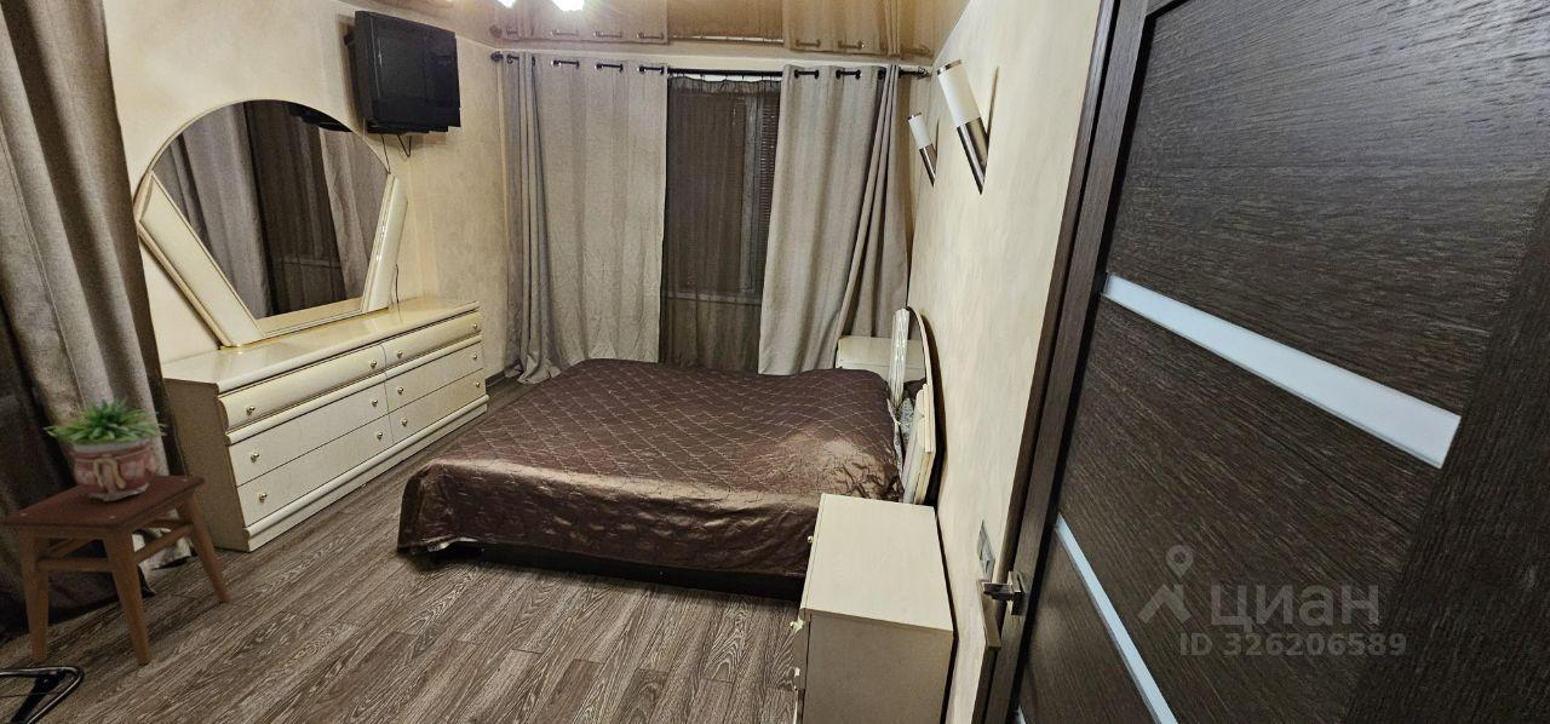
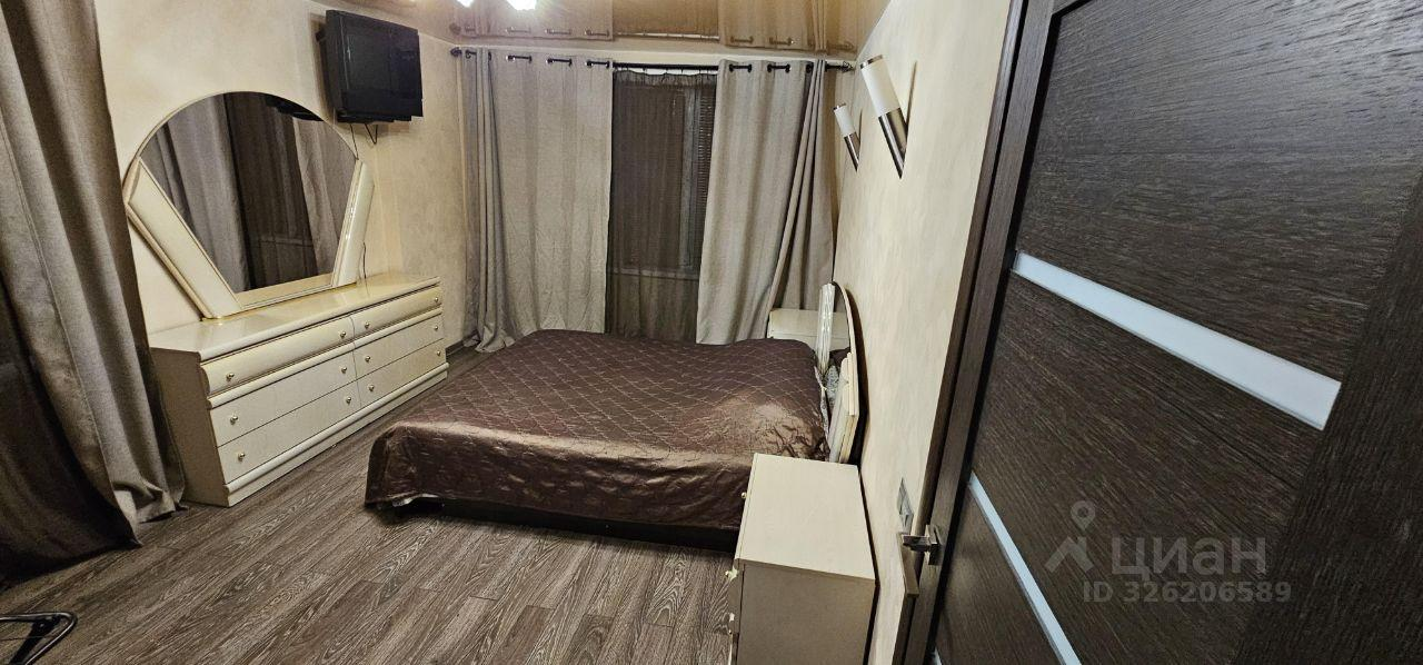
- potted plant [41,395,168,501]
- stool [0,473,231,666]
